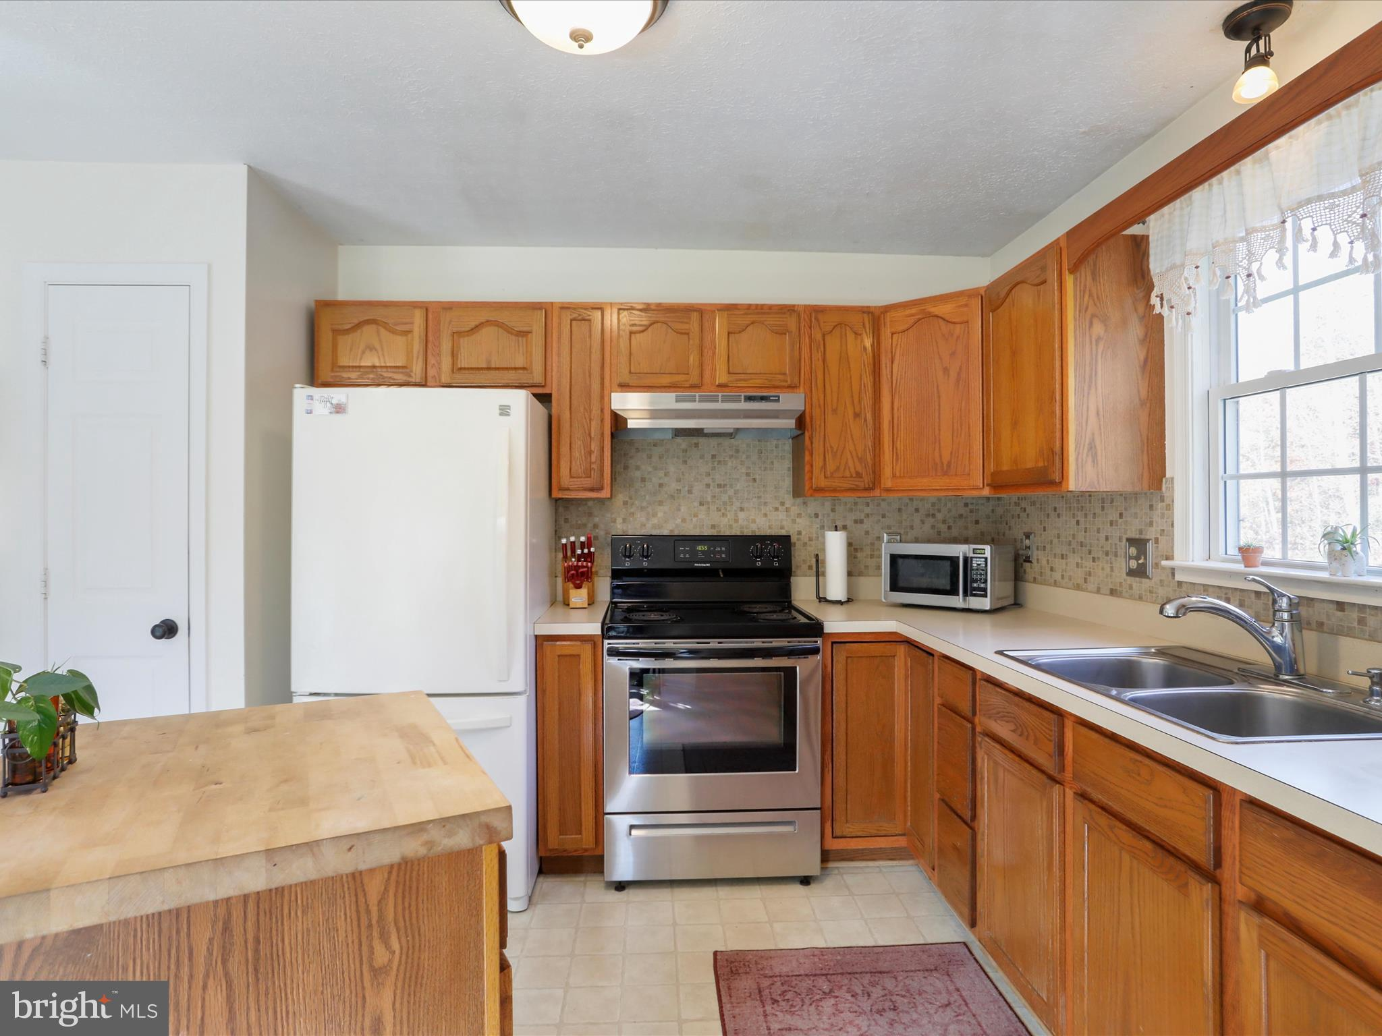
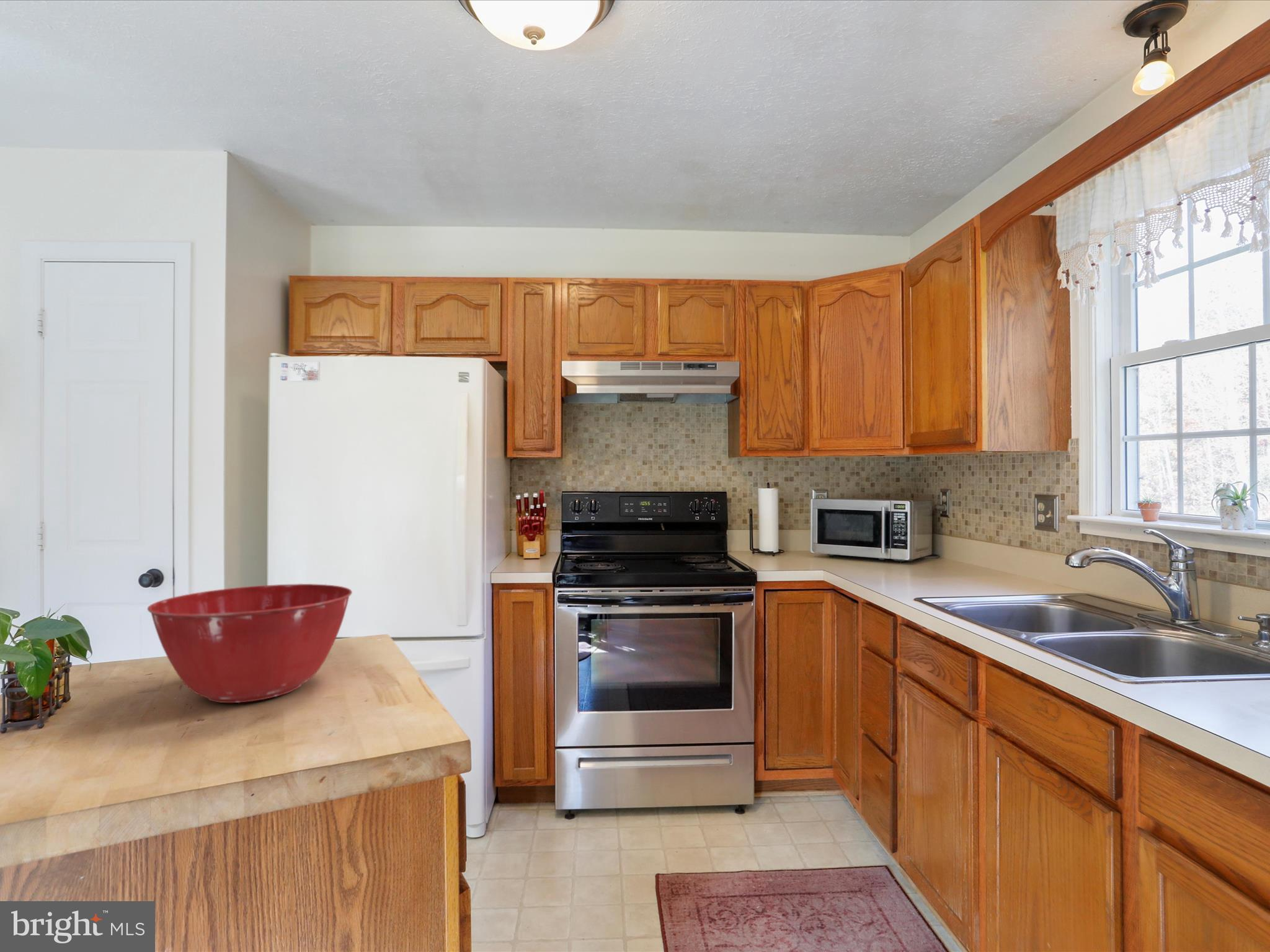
+ mixing bowl [147,583,353,703]
